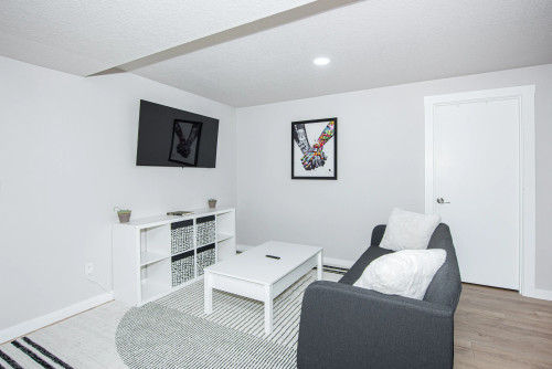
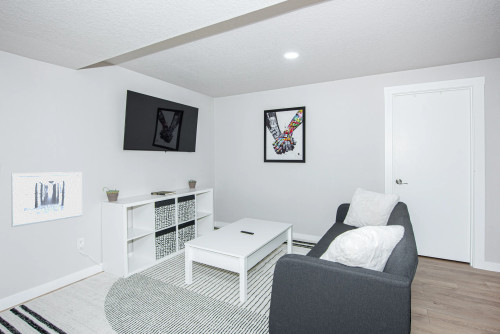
+ wall art [10,171,83,228]
